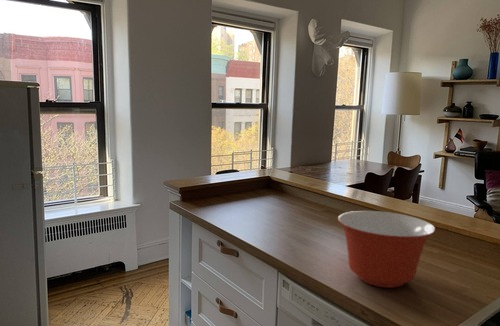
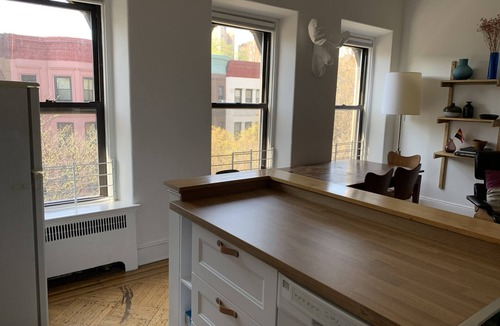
- mixing bowl [337,210,436,289]
